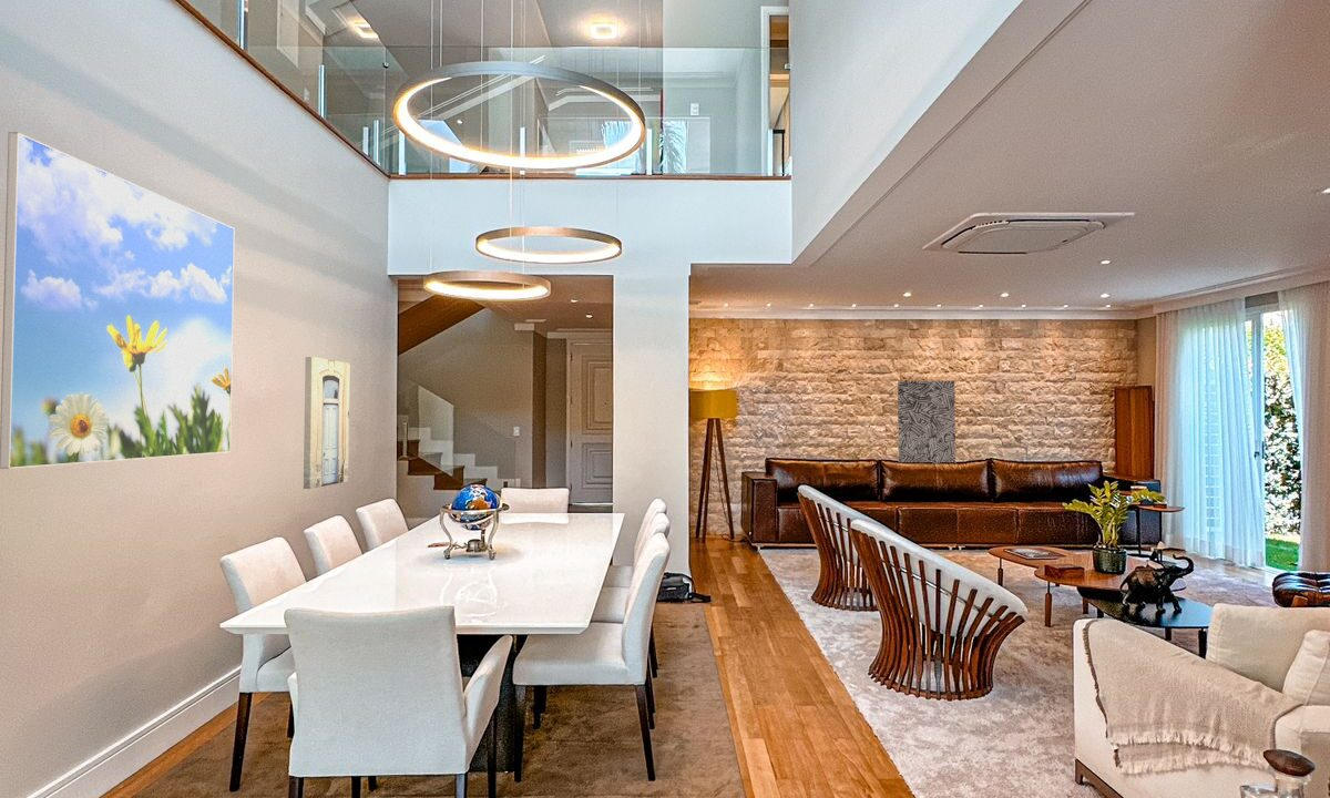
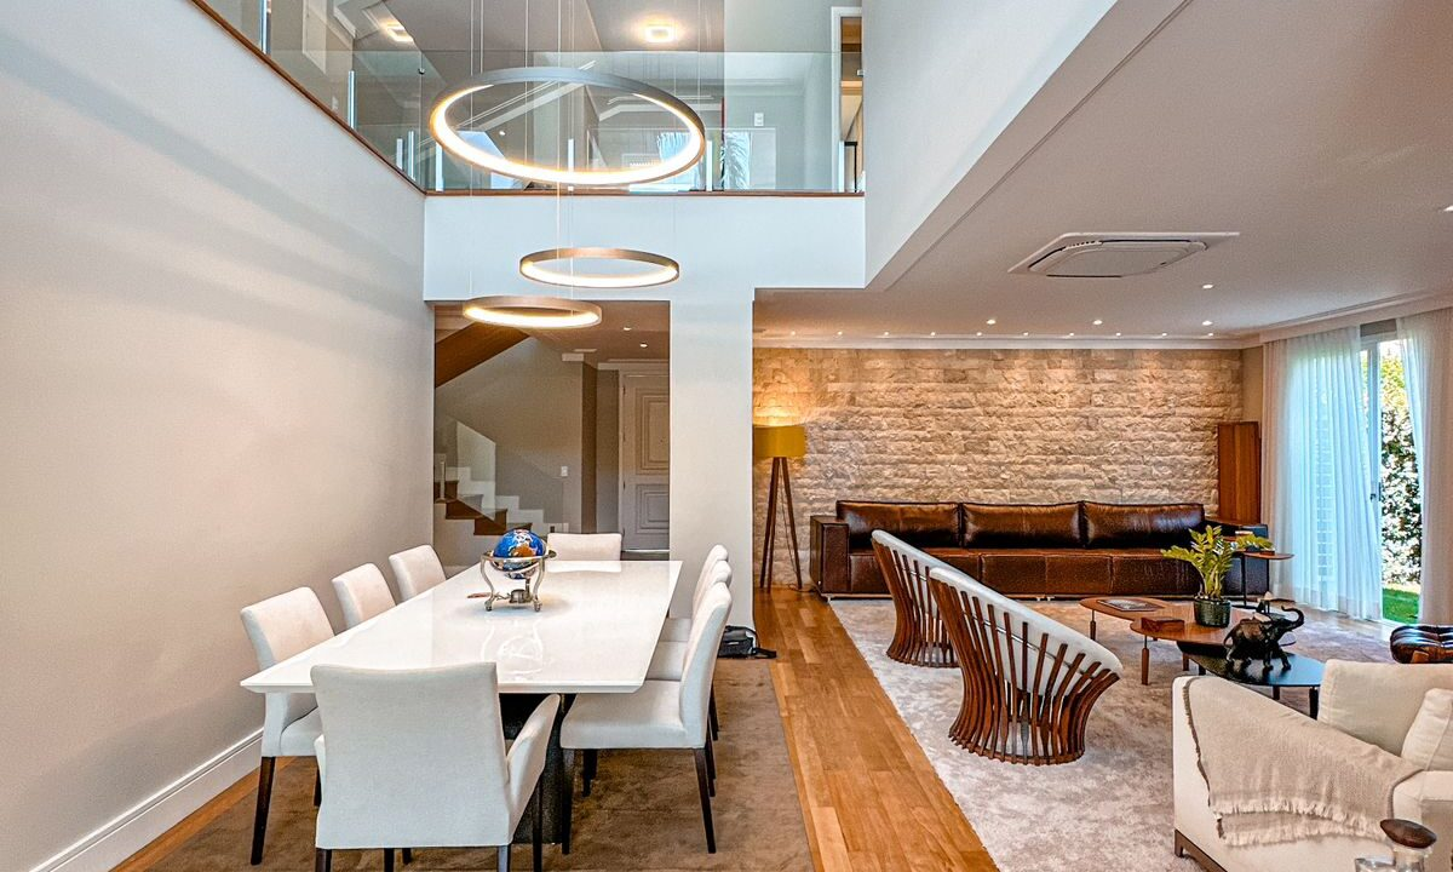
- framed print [0,131,236,470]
- wall art [303,356,350,490]
- wall art [897,380,956,464]
